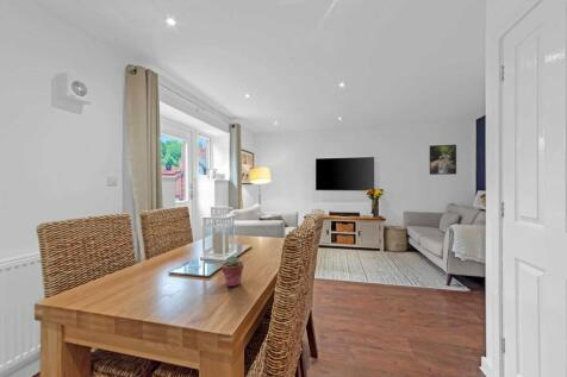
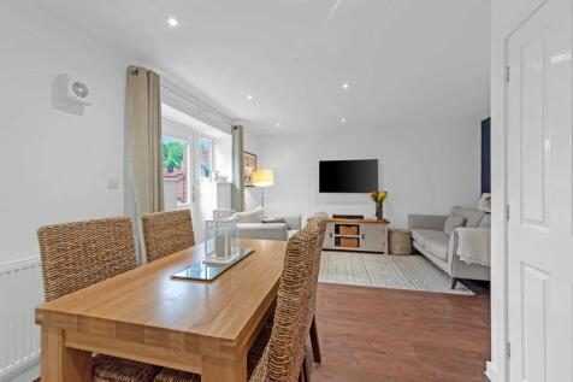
- potted succulent [220,255,244,288]
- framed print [429,144,457,176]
